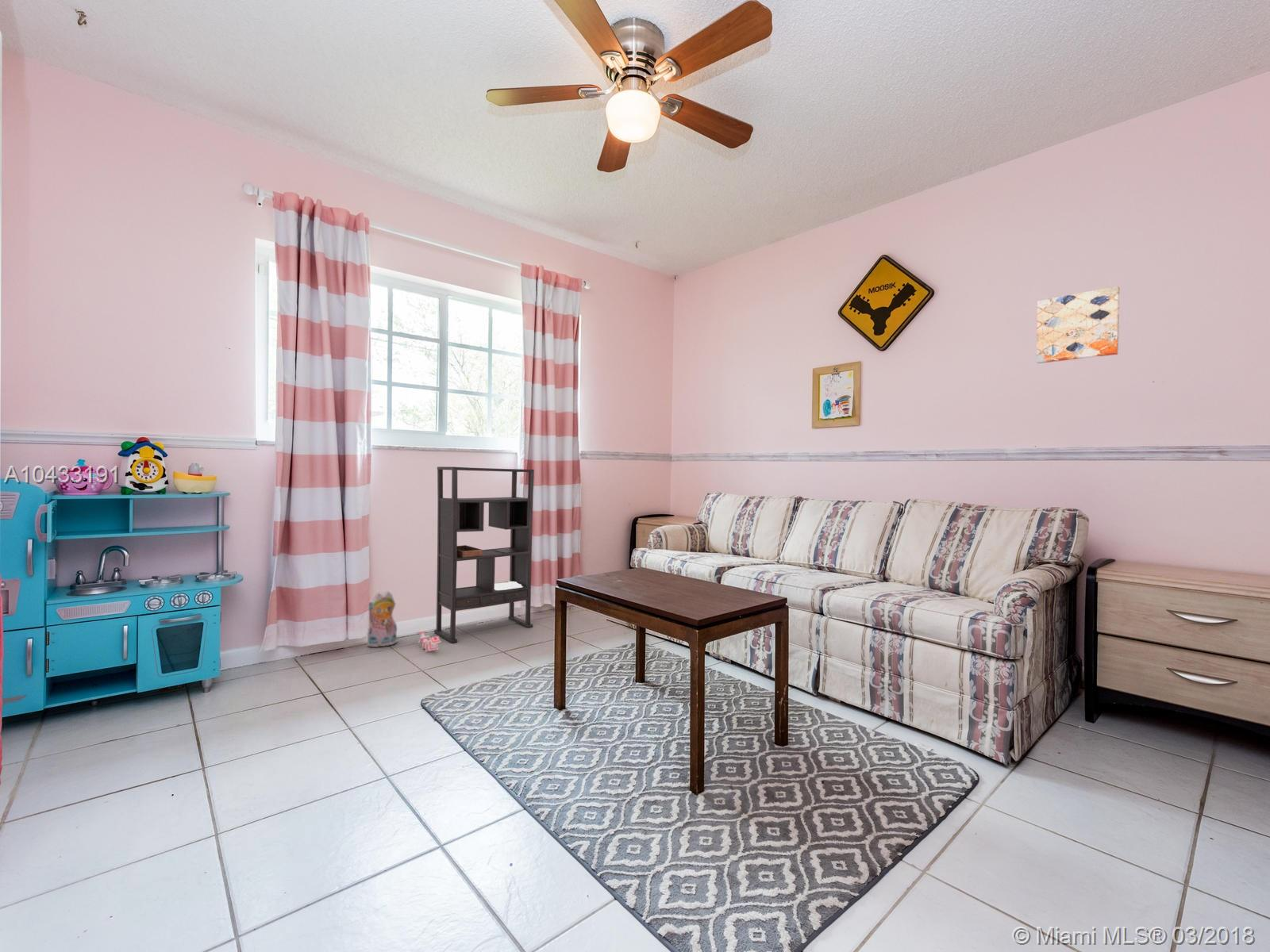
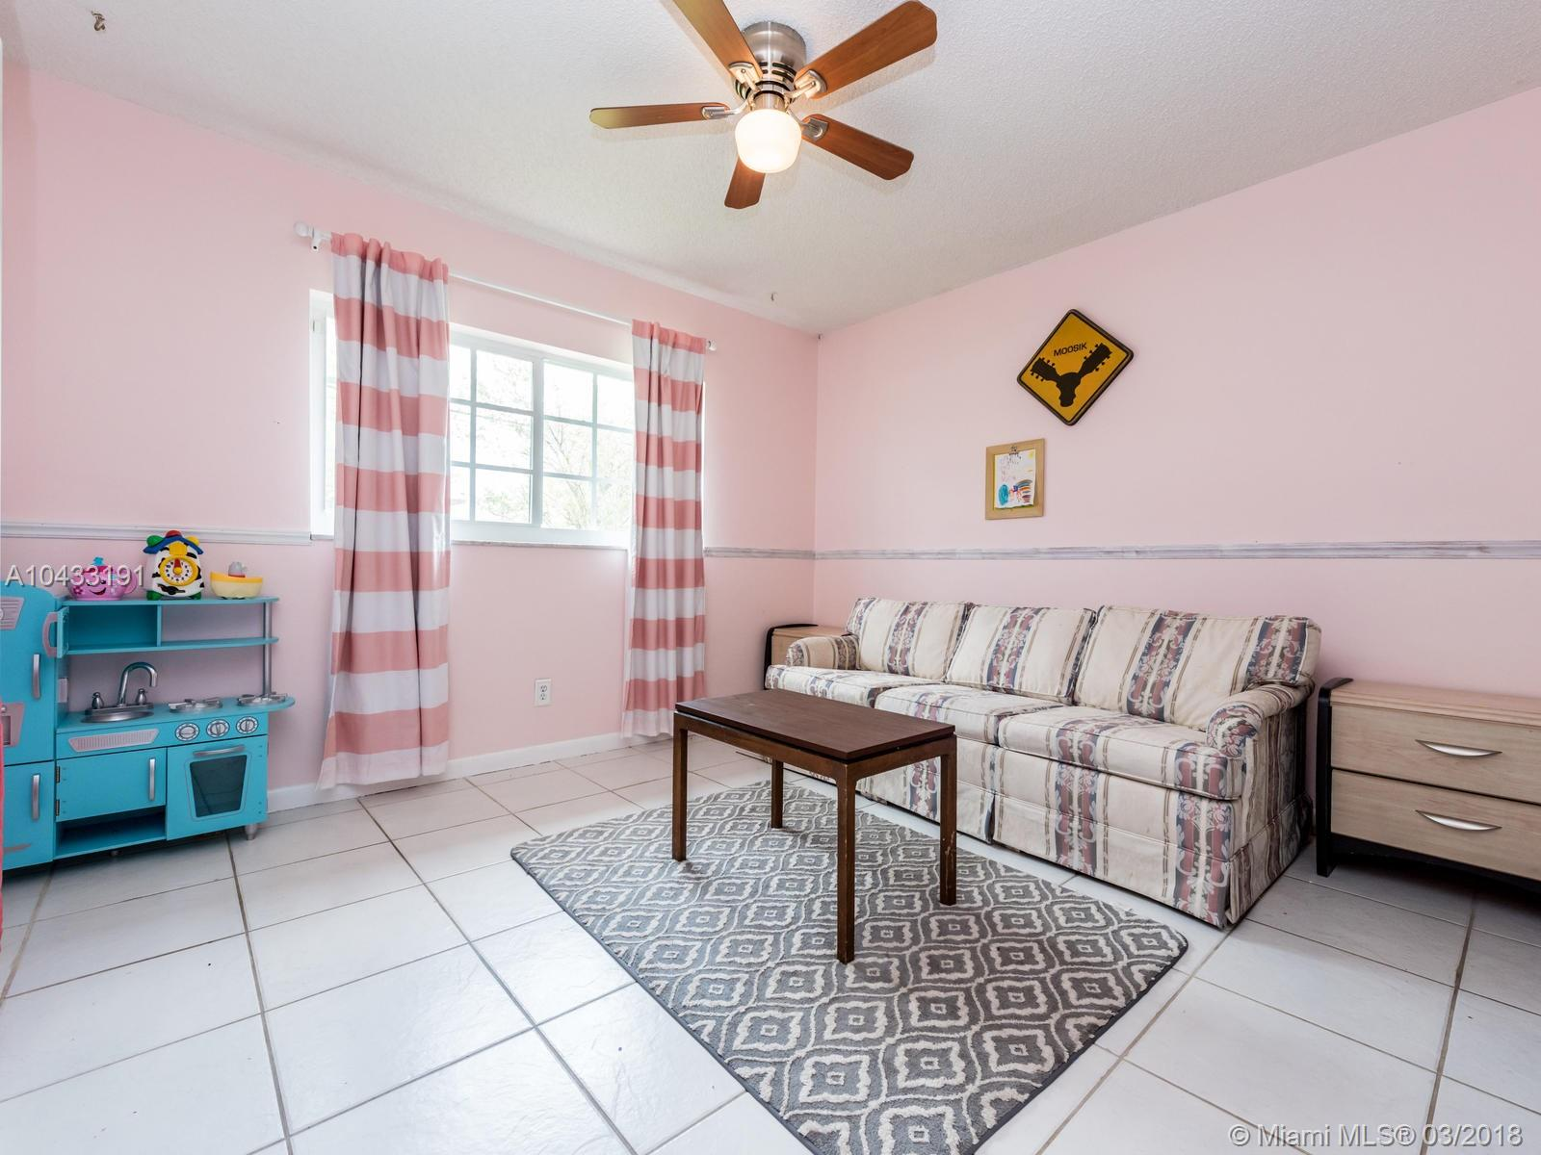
- wall art [1036,286,1121,364]
- stacking toy [415,624,442,653]
- plush toy [367,590,398,648]
- bookshelf [433,466,535,644]
